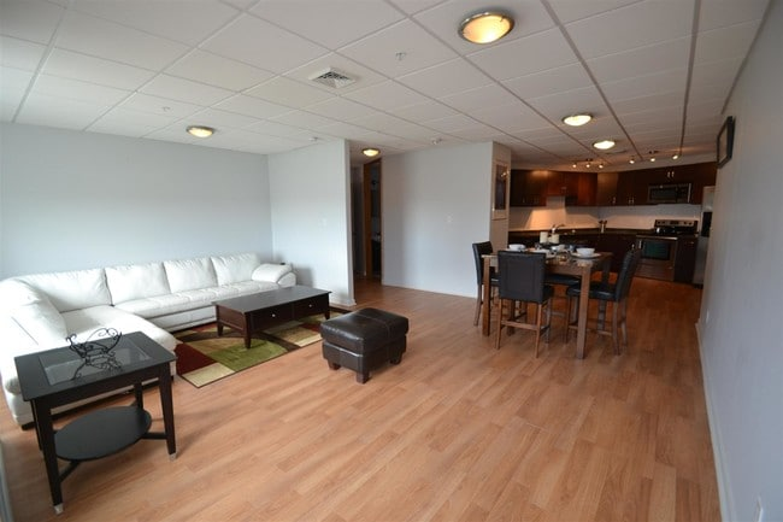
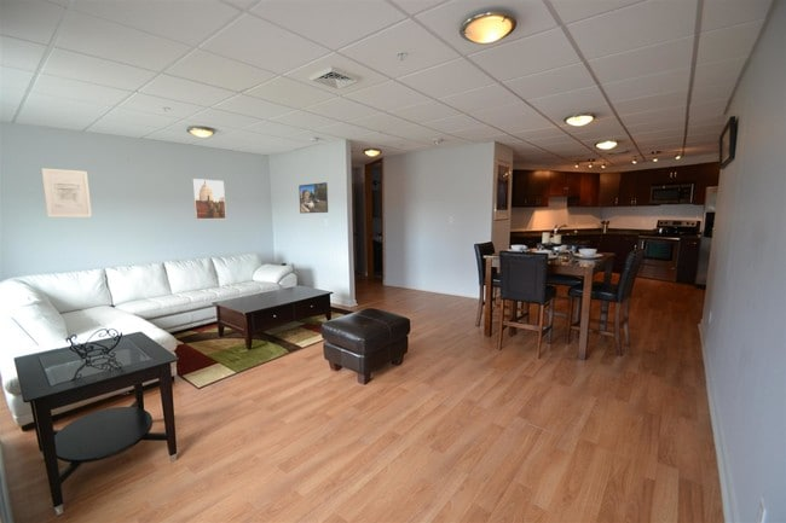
+ wall art [40,167,93,219]
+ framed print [297,181,329,214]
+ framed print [191,178,227,220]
